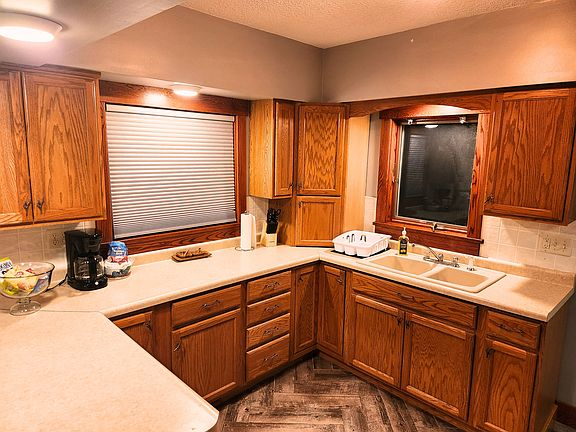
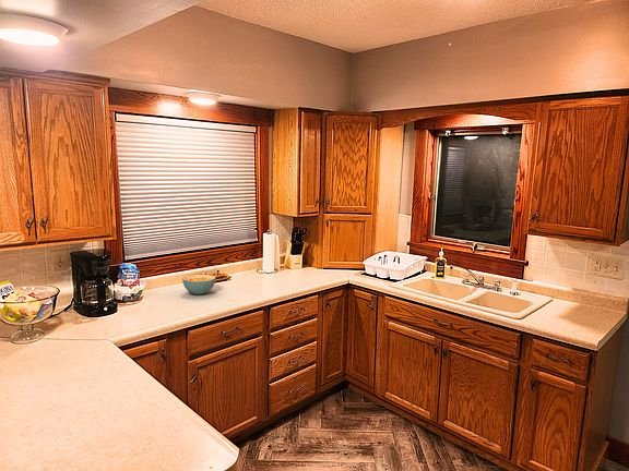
+ cereal bowl [181,274,216,295]
